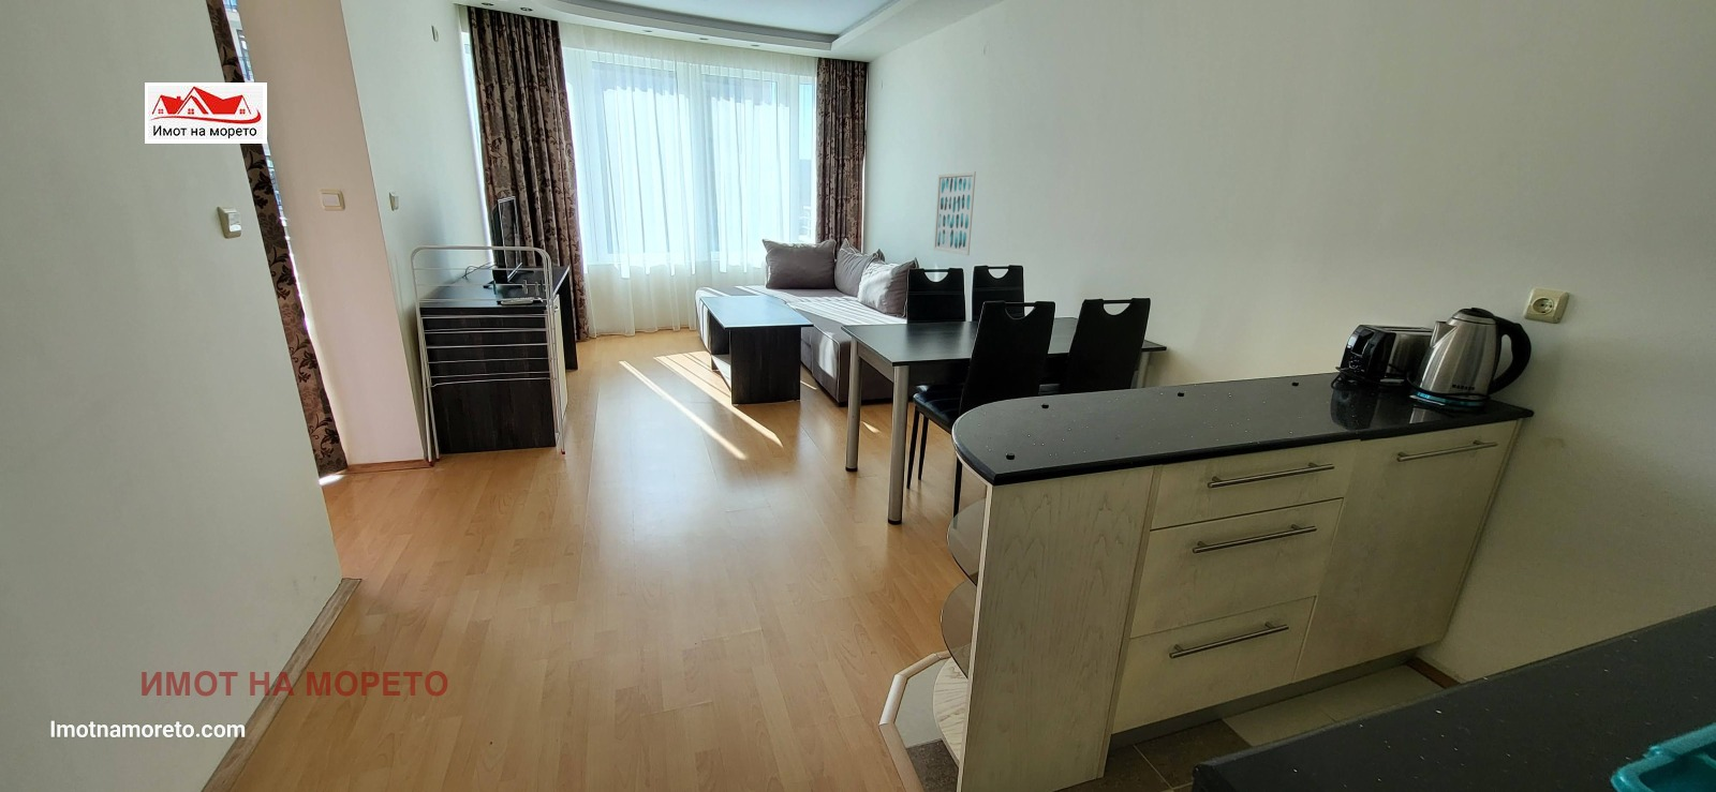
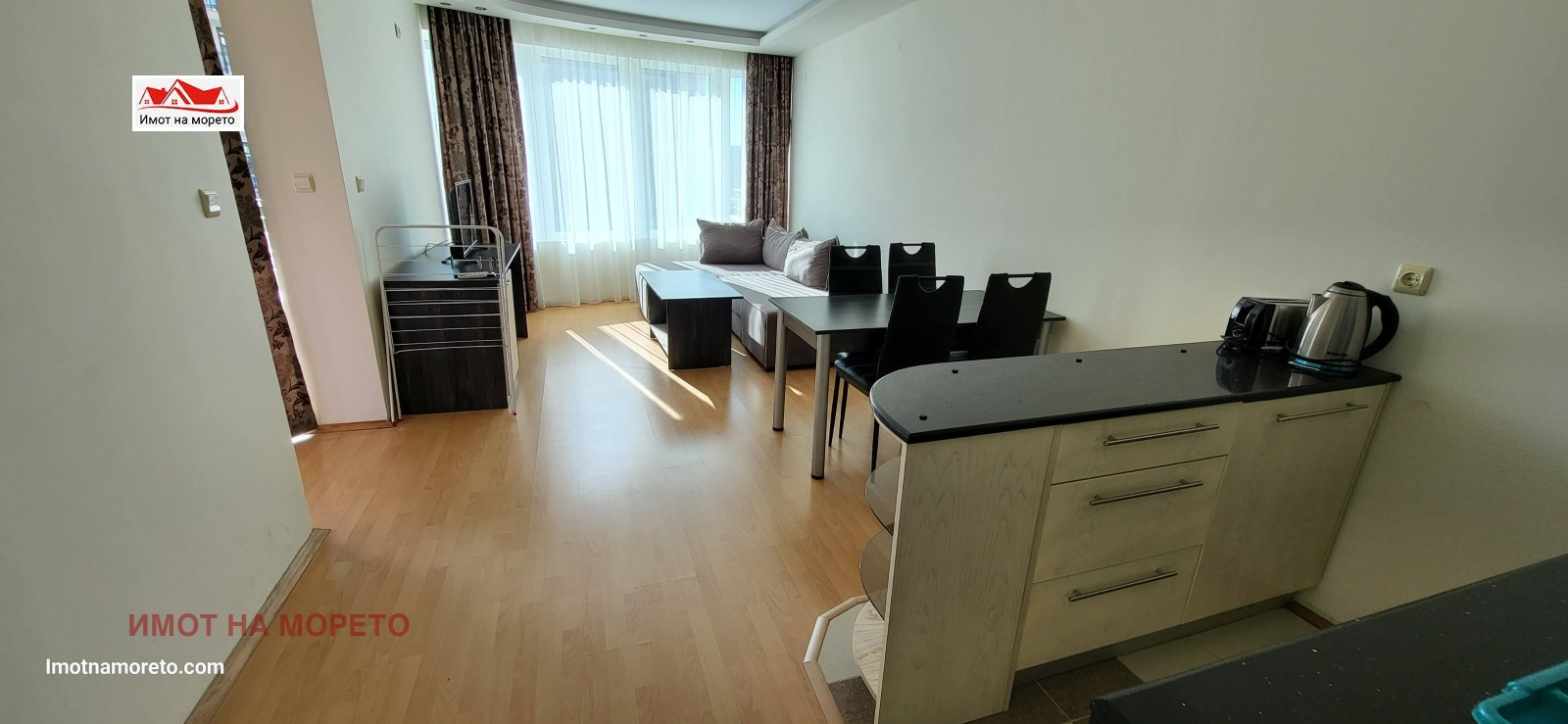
- wall art [934,171,977,256]
